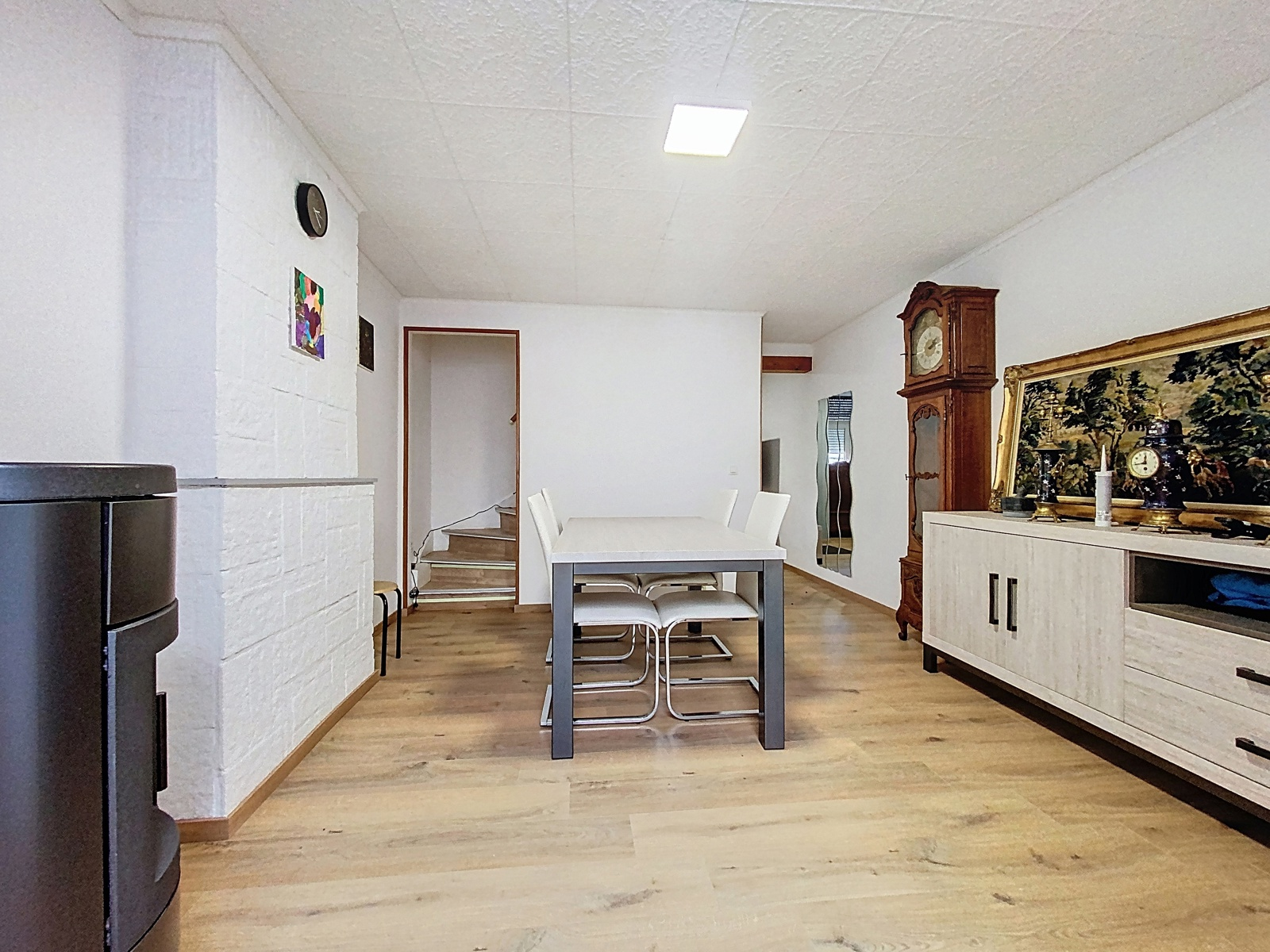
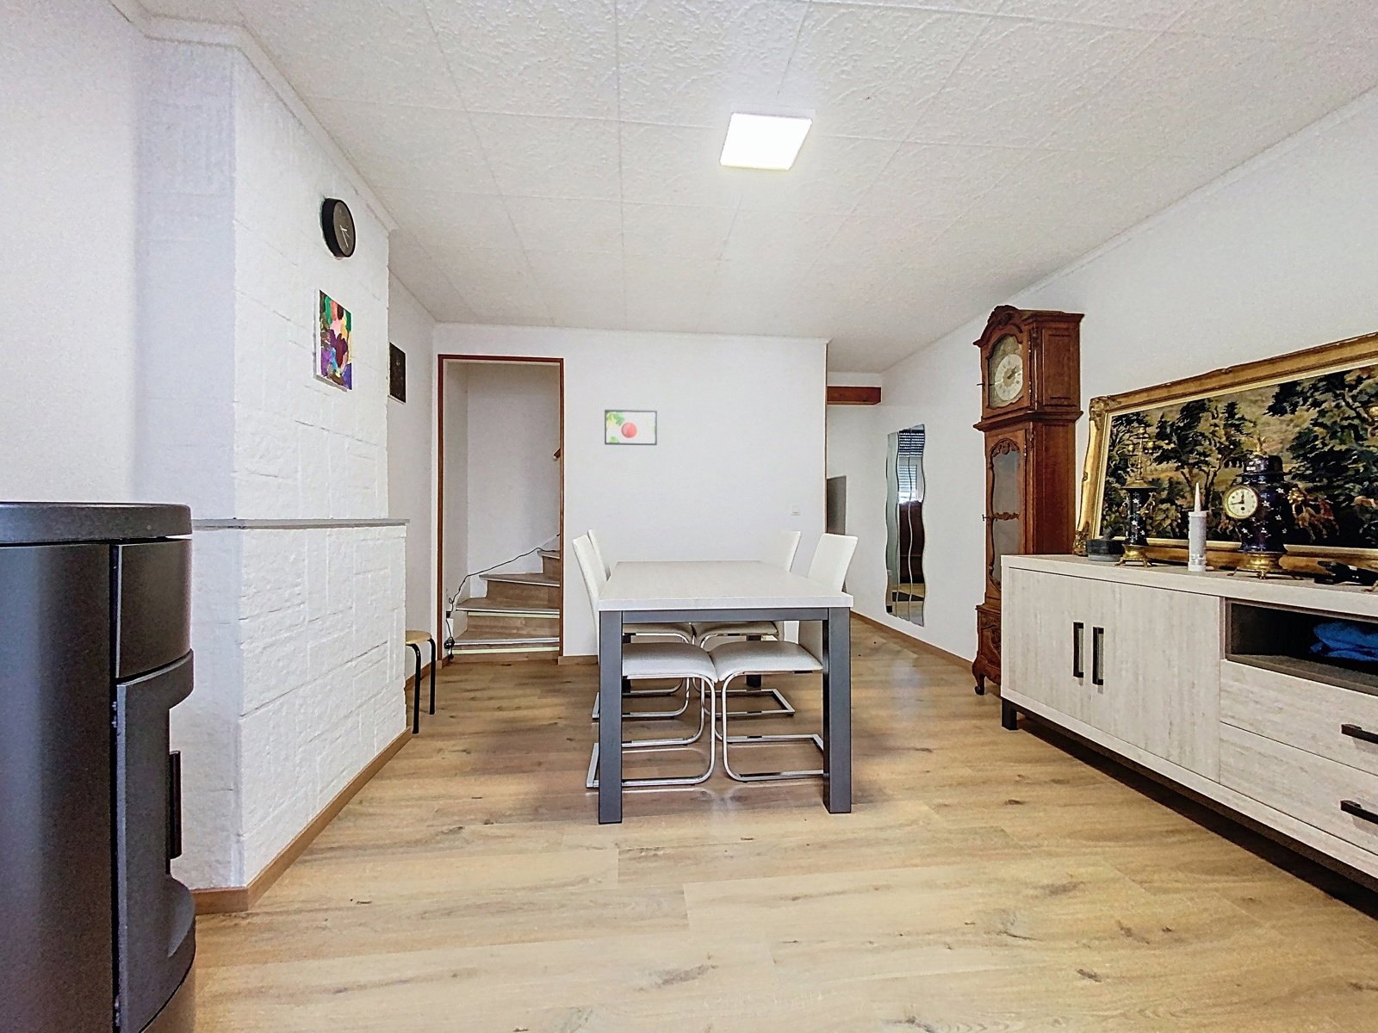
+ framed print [603,409,658,446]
